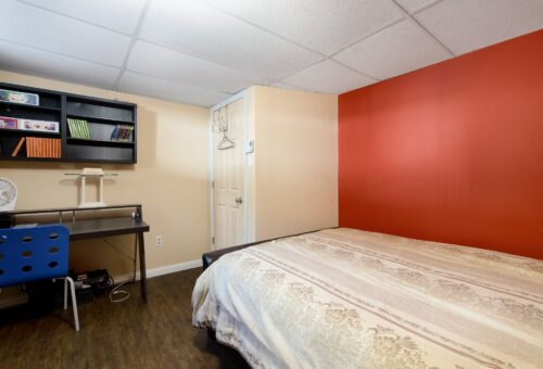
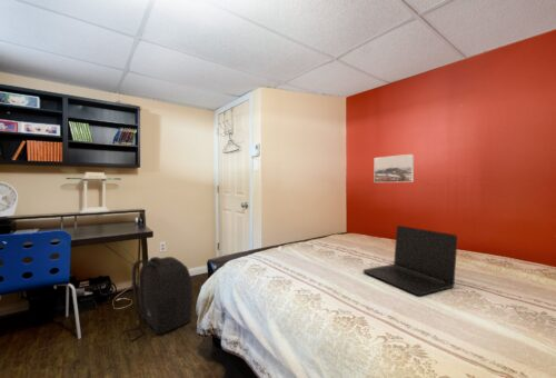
+ backpack [122,256,193,342]
+ laptop [363,225,458,296]
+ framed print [373,153,415,183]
